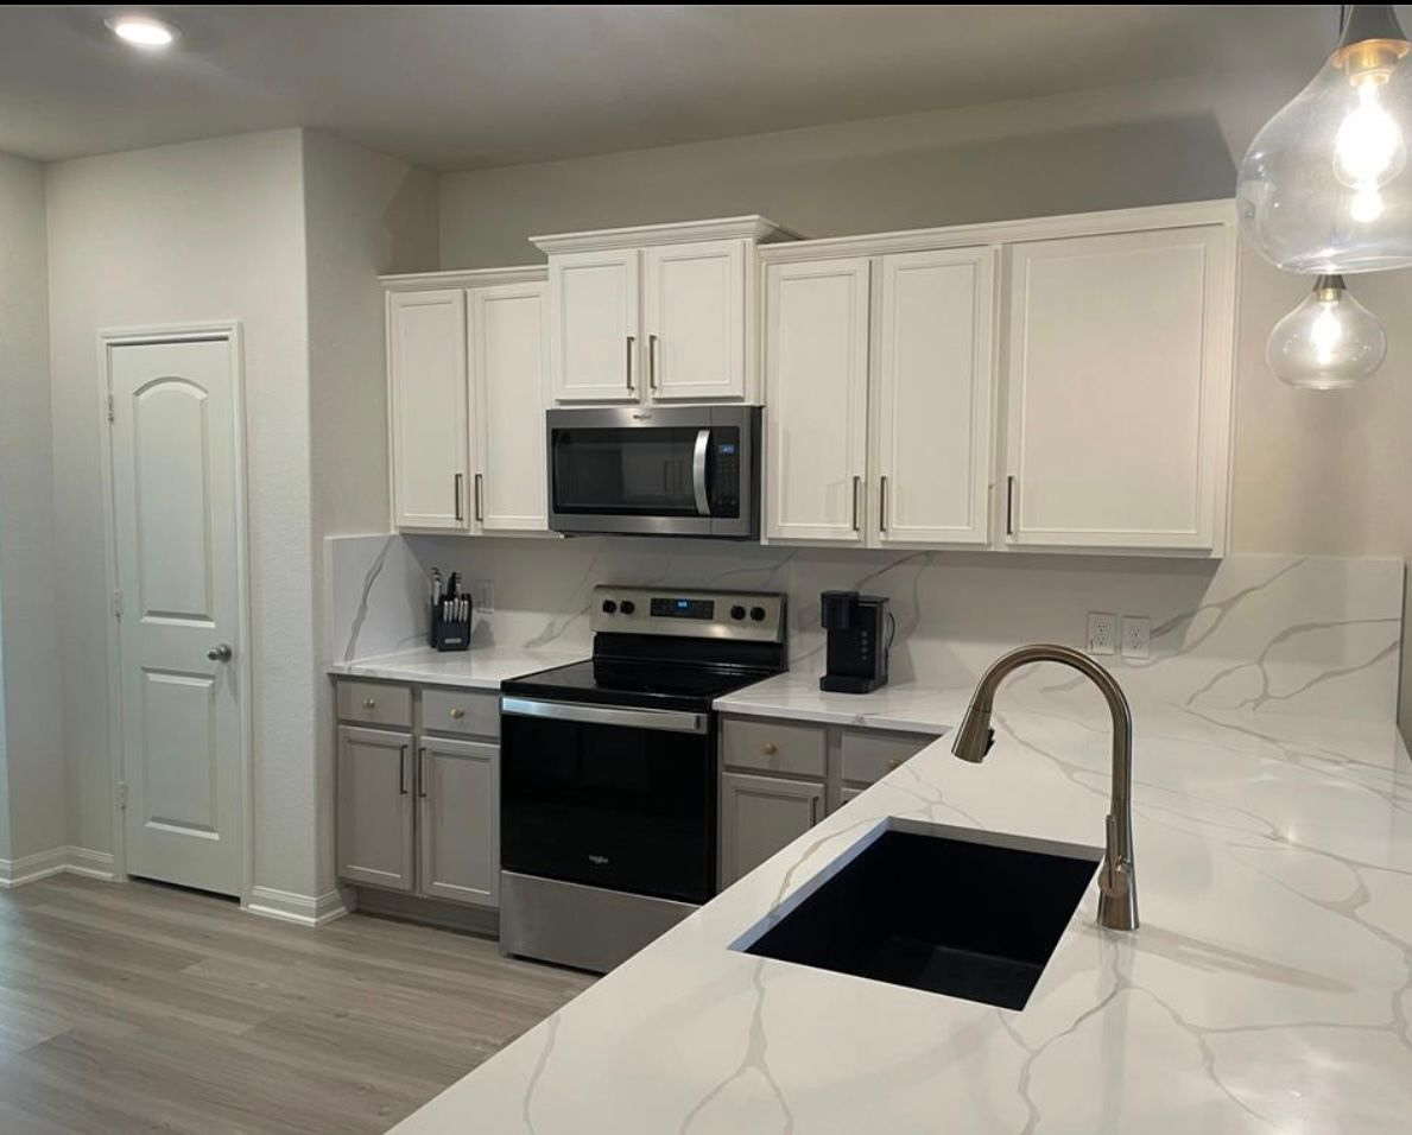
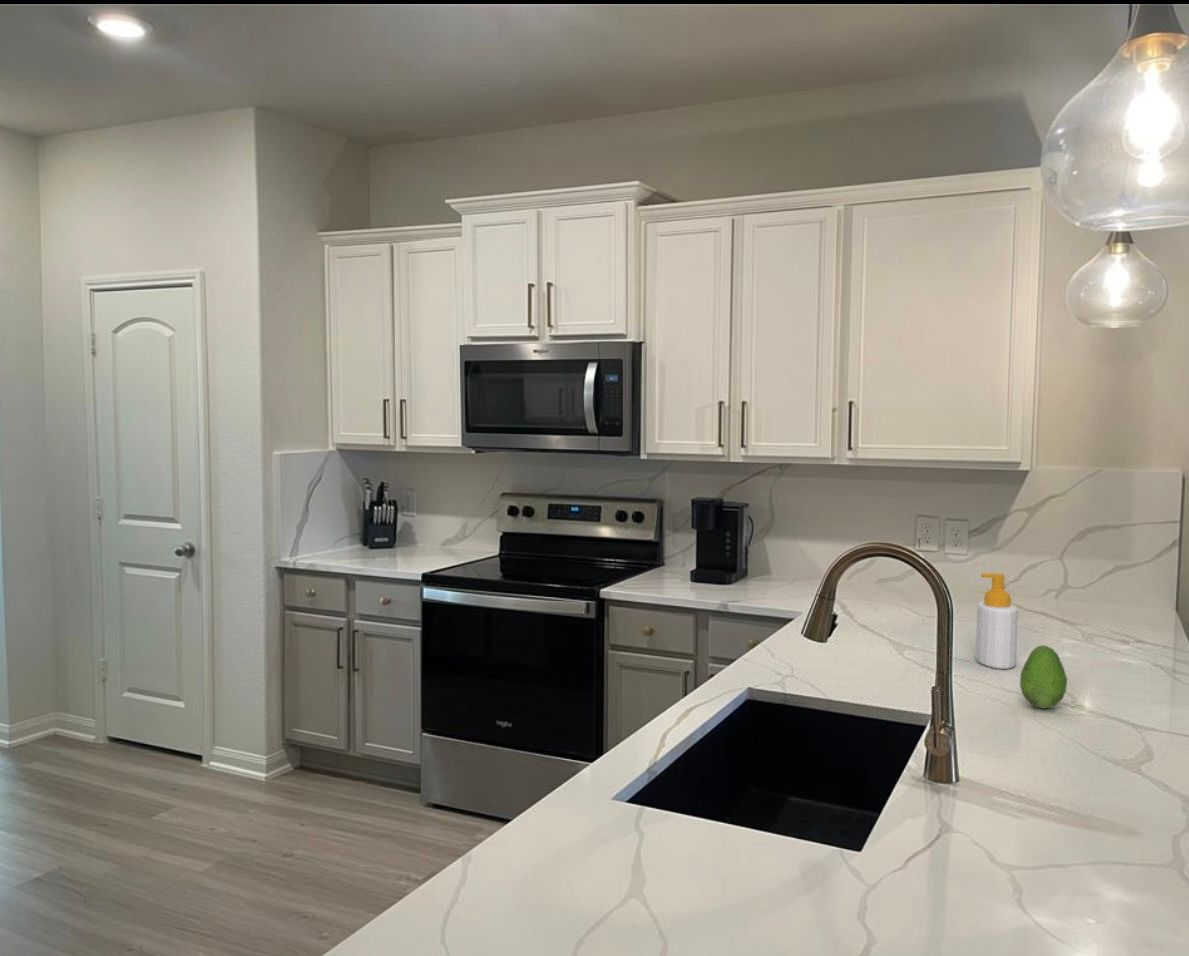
+ soap bottle [975,572,1019,670]
+ fruit [1019,644,1068,709]
